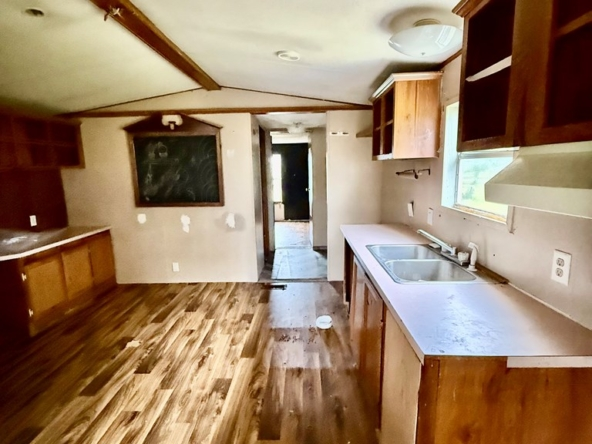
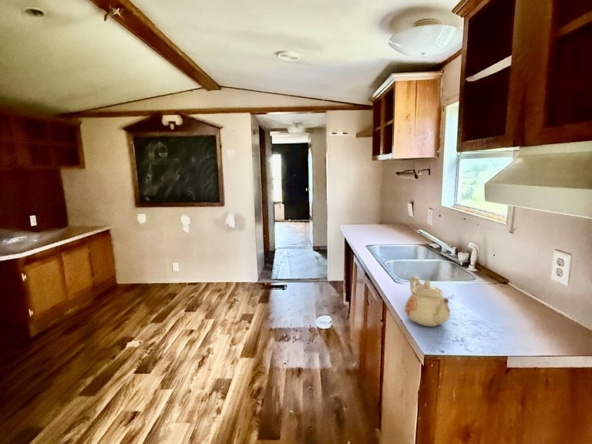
+ teapot [404,276,451,327]
